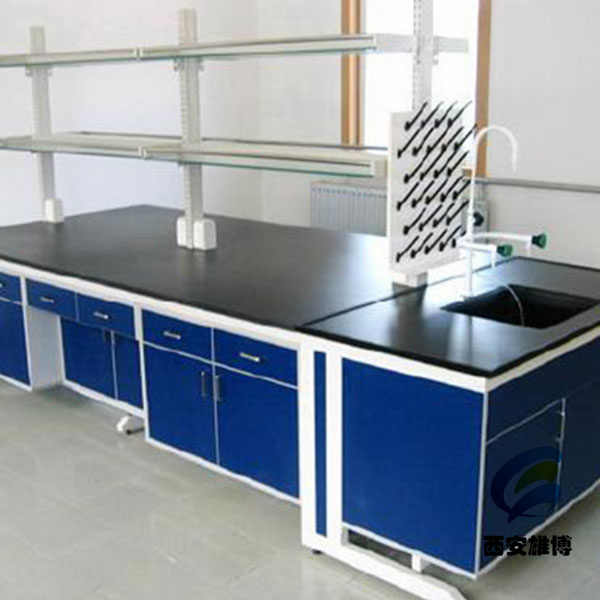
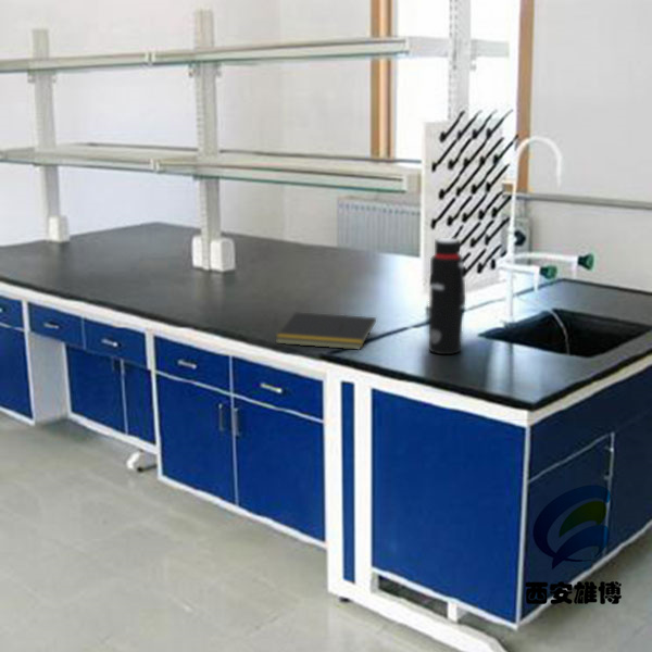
+ notepad [274,312,377,351]
+ water bottle [428,237,466,355]
